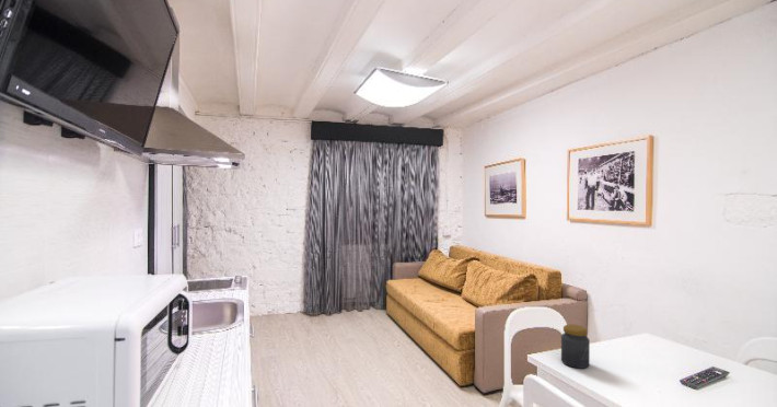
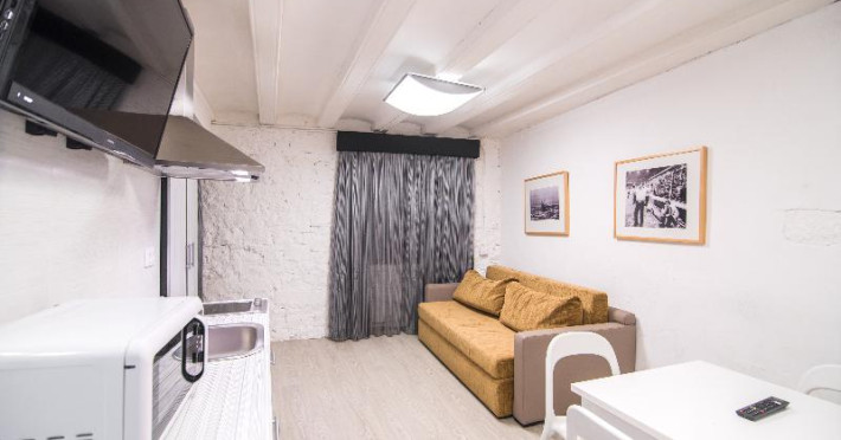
- jar [560,323,591,370]
